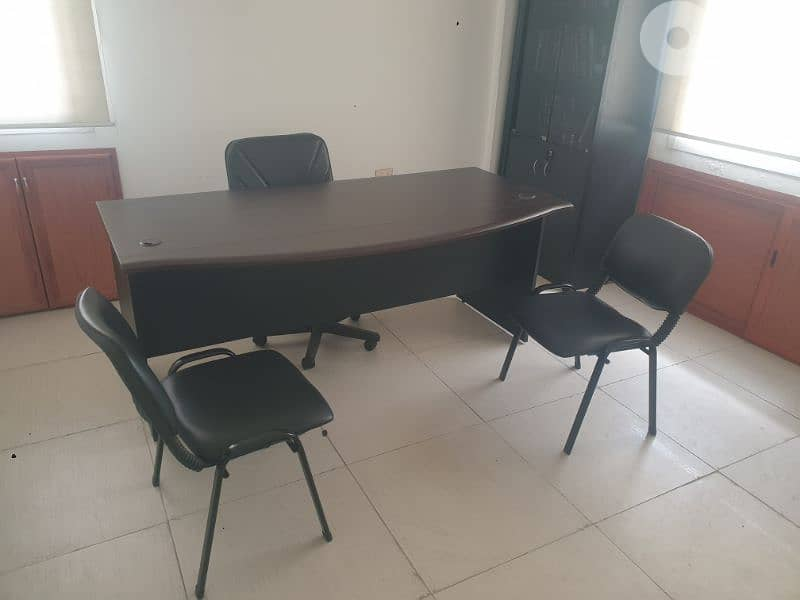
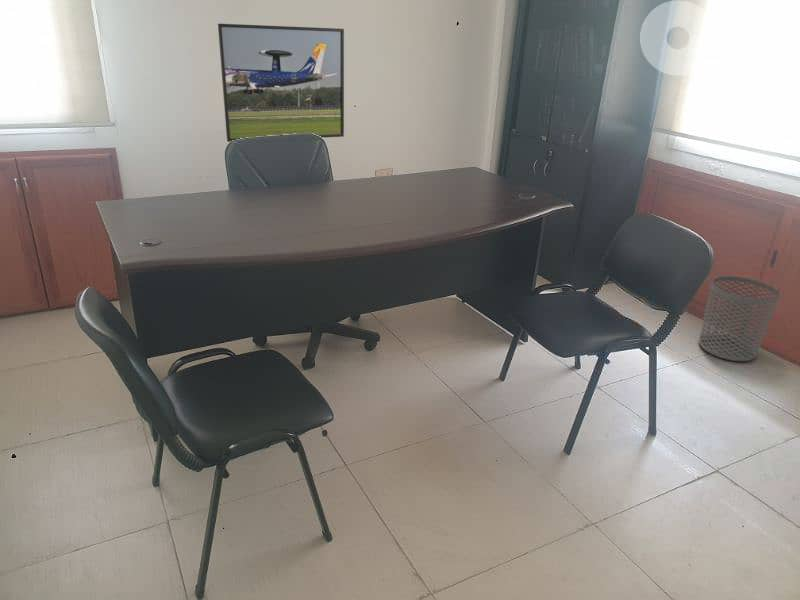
+ waste bin [698,275,781,362]
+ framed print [217,23,345,143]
